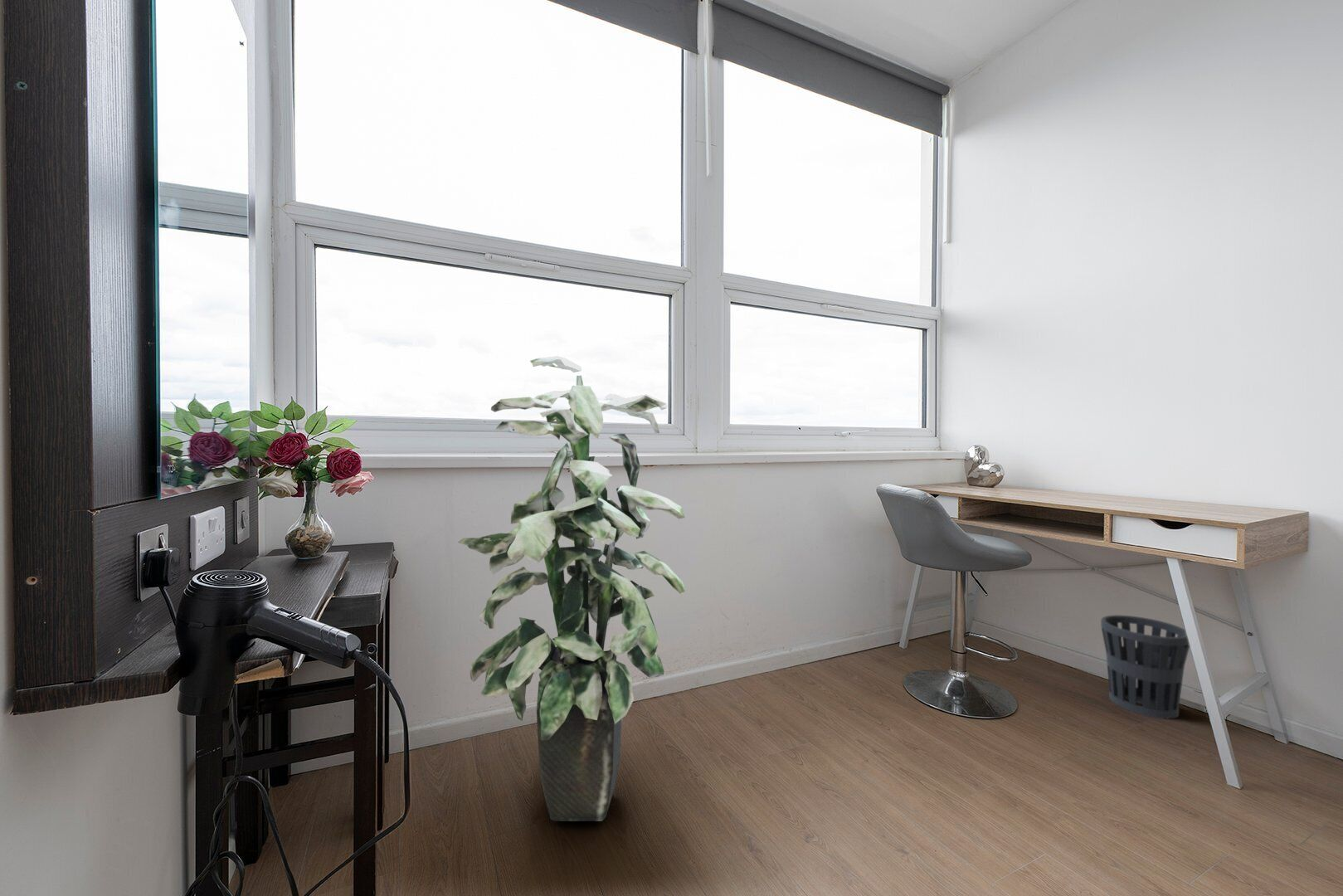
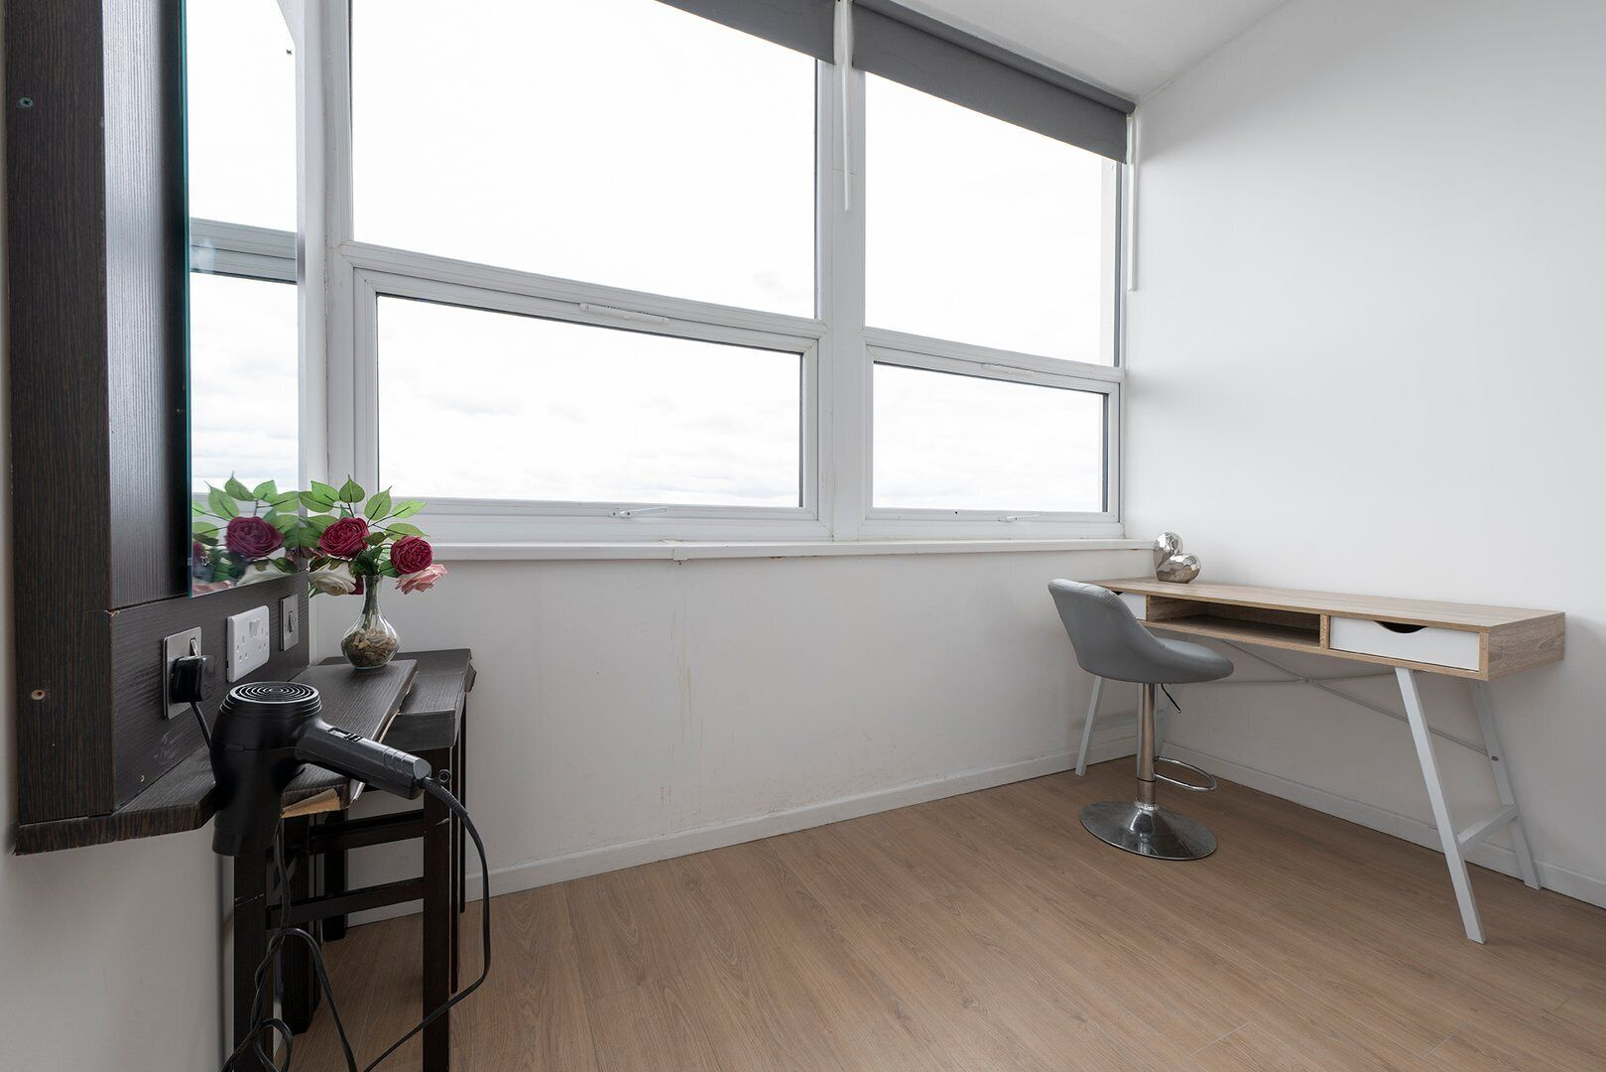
- wastebasket [1100,614,1190,719]
- indoor plant [457,355,686,822]
